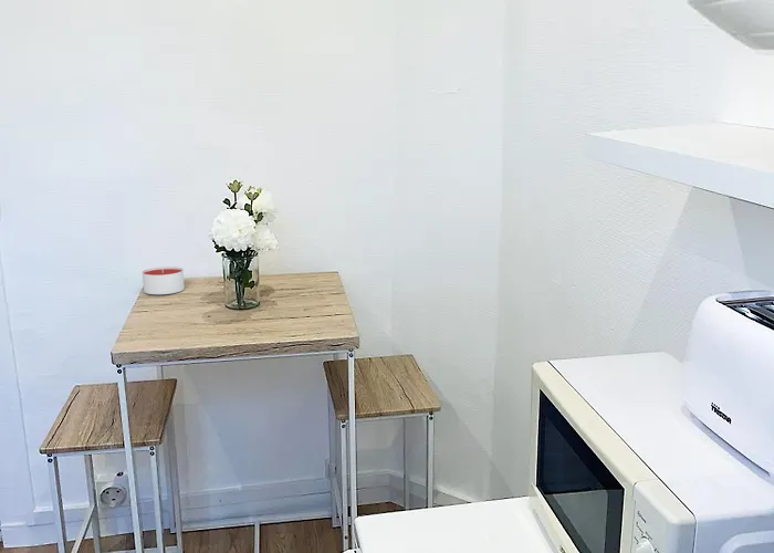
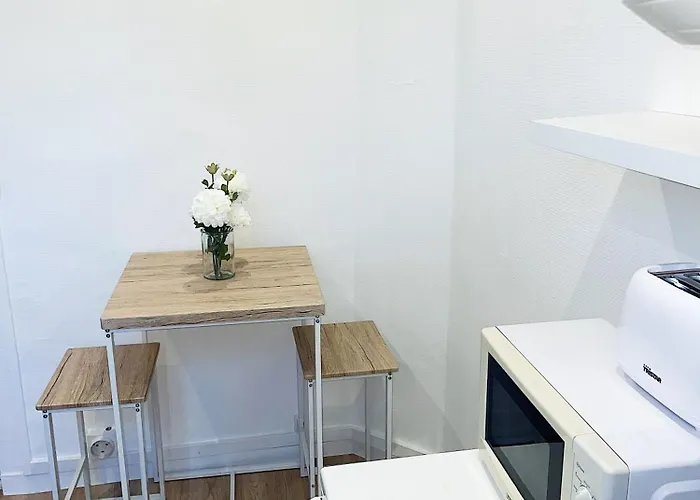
- candle [142,265,186,295]
